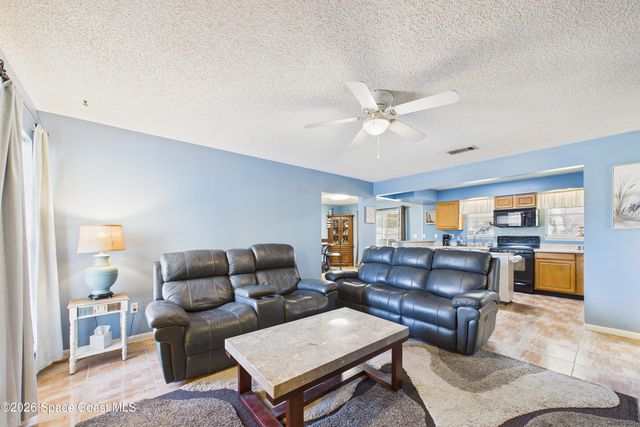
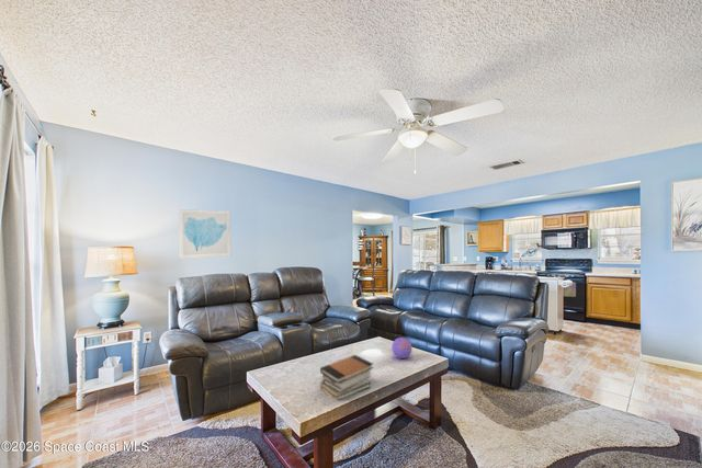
+ wall art [178,208,233,260]
+ decorative ball [390,336,412,359]
+ book stack [319,354,374,401]
